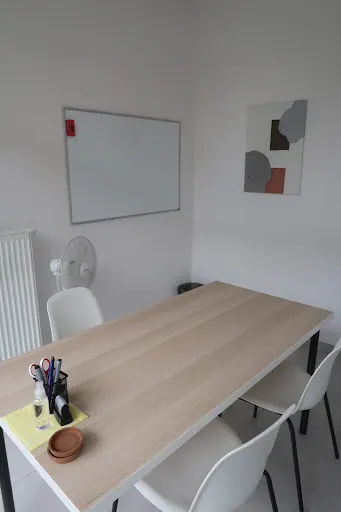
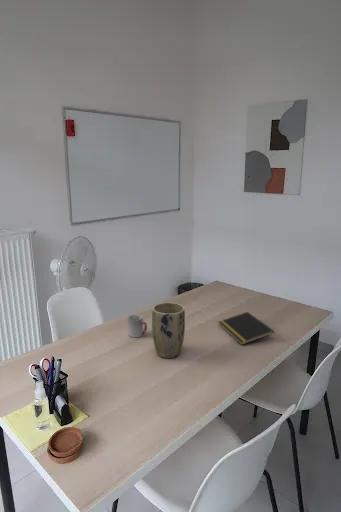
+ notepad [218,311,275,346]
+ cup [127,314,148,338]
+ plant pot [151,302,186,359]
